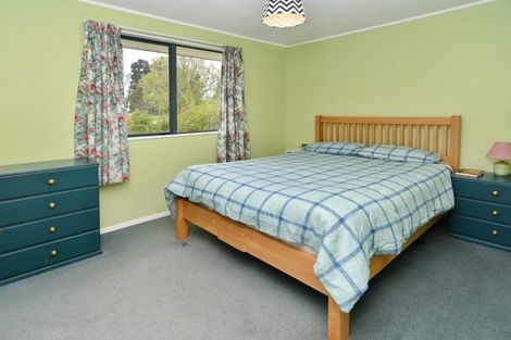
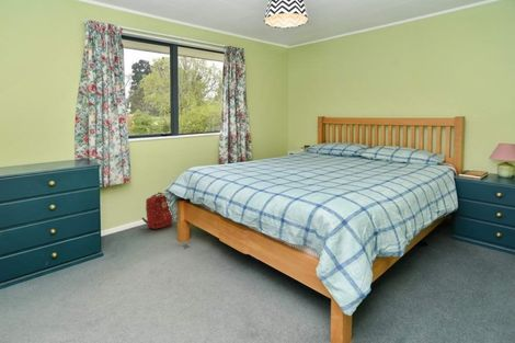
+ backpack [141,192,173,230]
